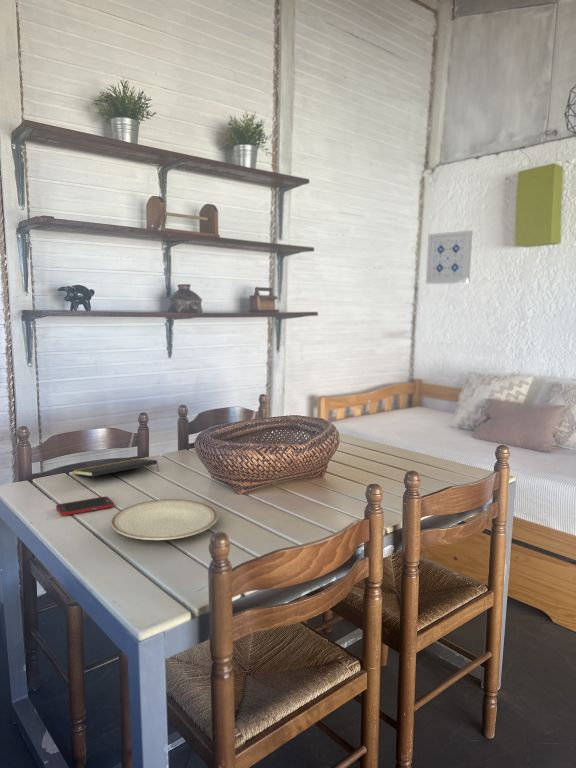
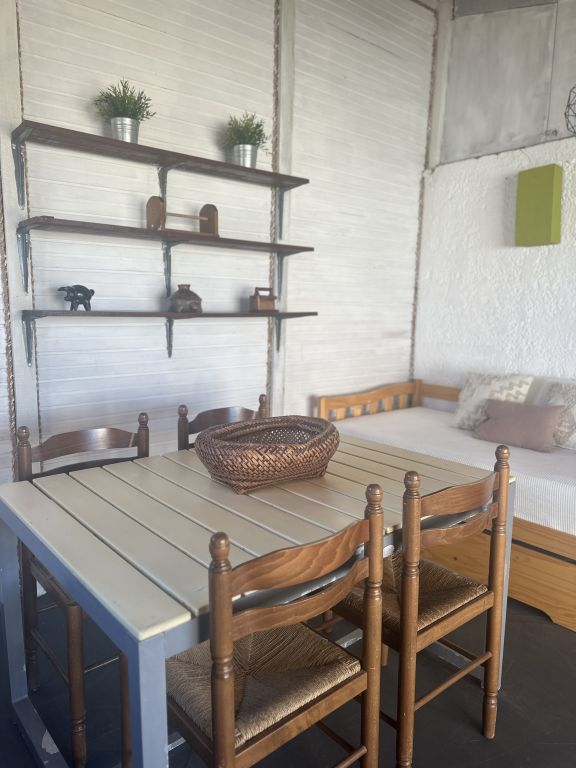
- cell phone [55,495,115,517]
- wall art [425,229,474,285]
- notepad [72,458,159,477]
- plate [110,498,218,541]
